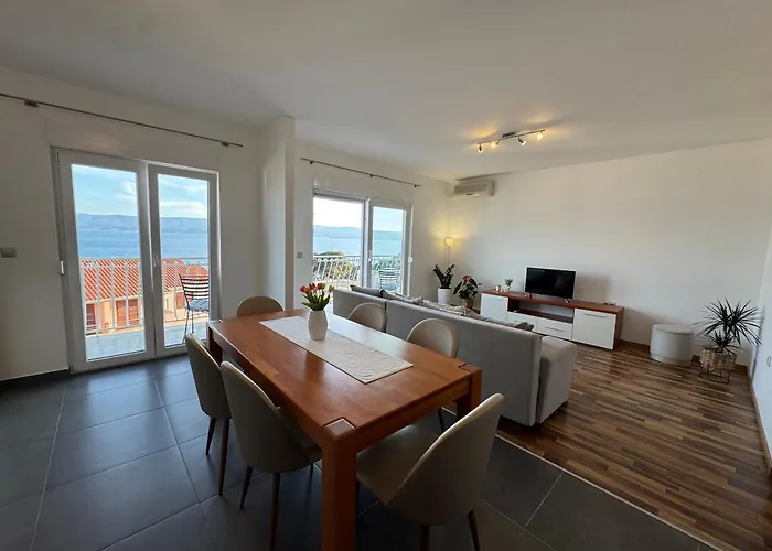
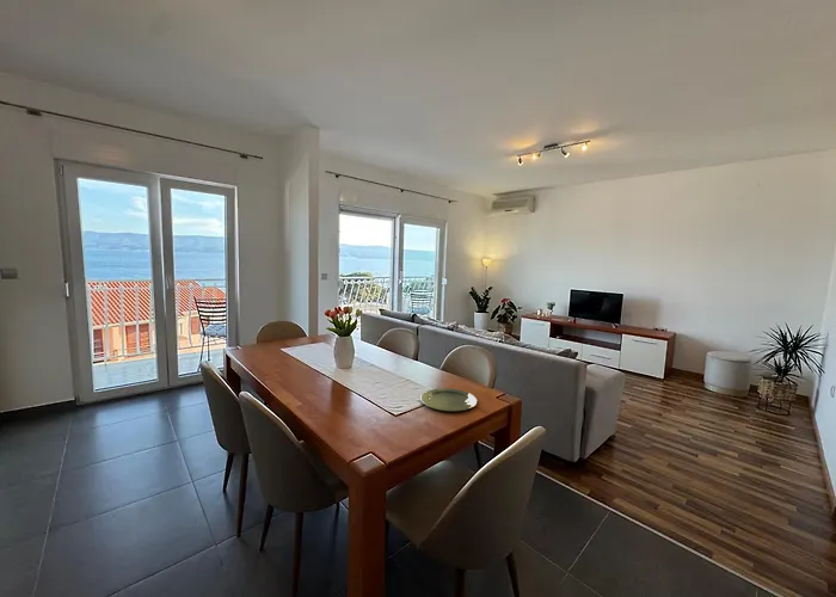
+ plate [419,387,478,412]
